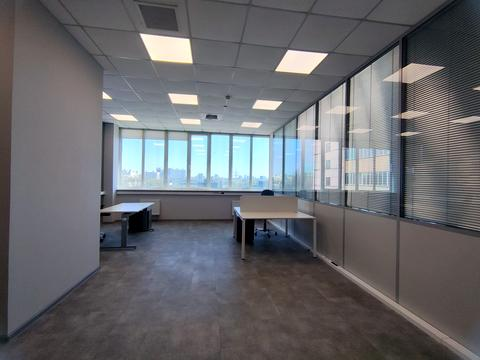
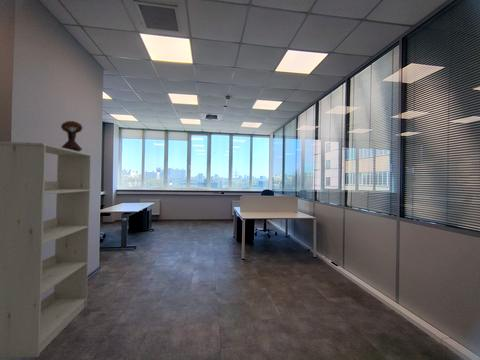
+ bookcase [0,141,92,360]
+ mushroom [60,120,83,152]
